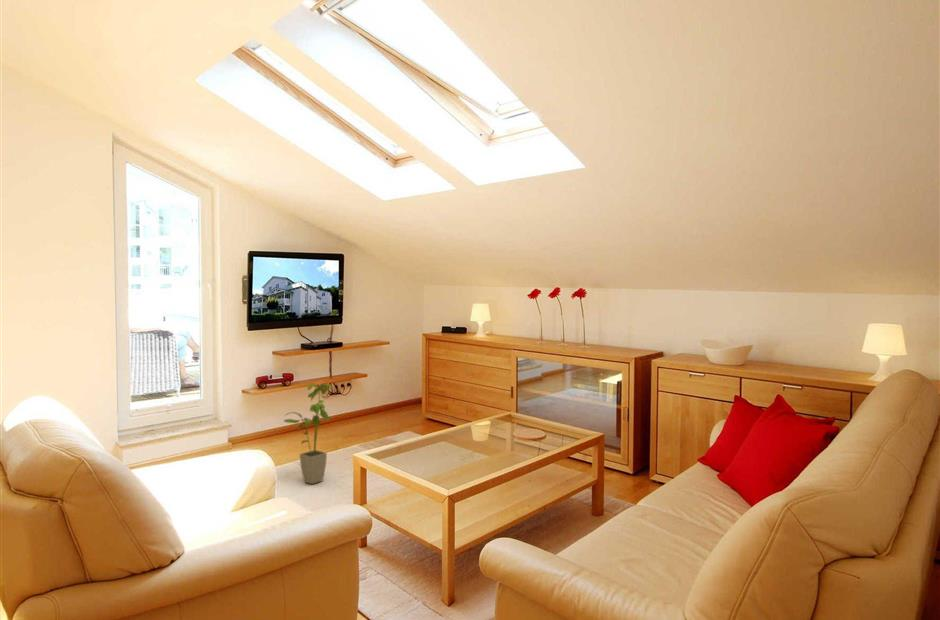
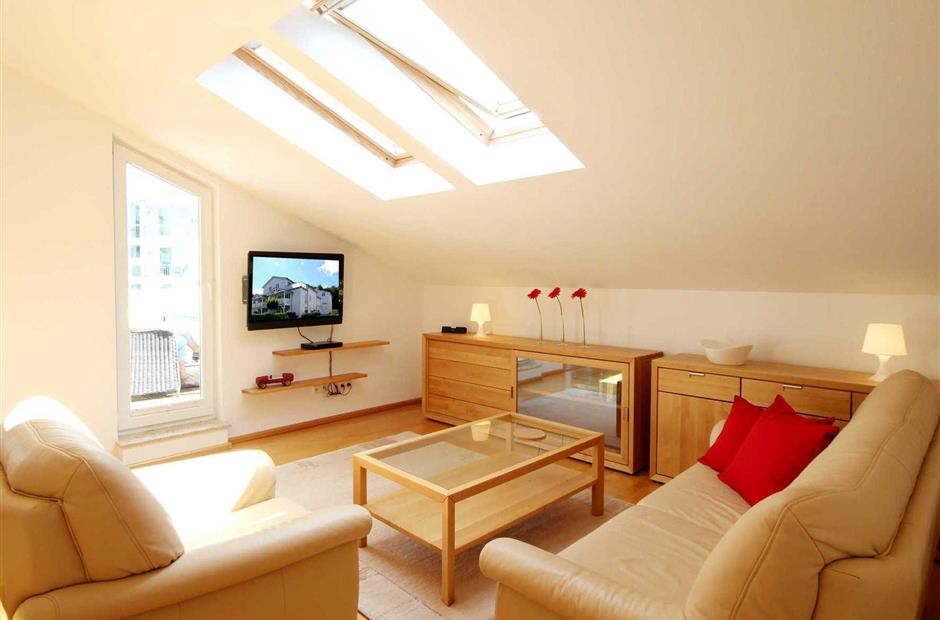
- house plant [283,383,334,485]
